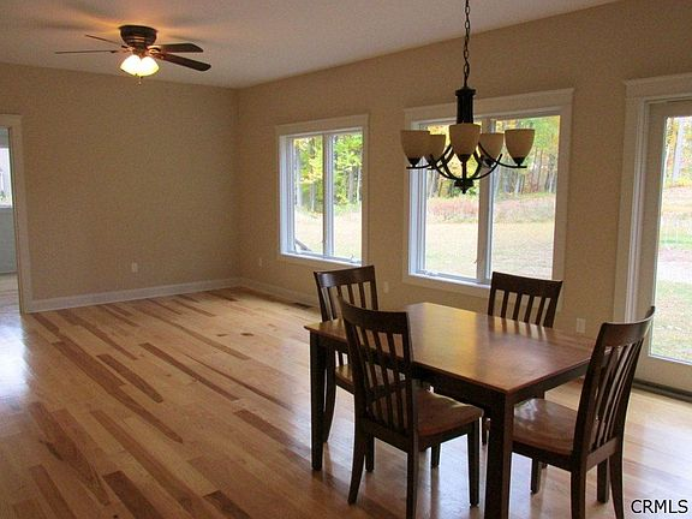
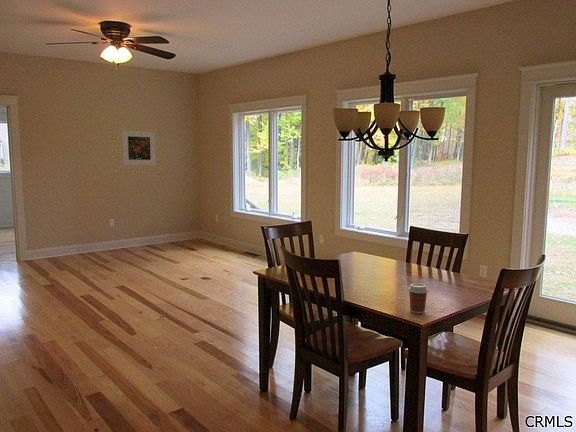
+ coffee cup [407,282,430,314]
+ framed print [121,130,157,166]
